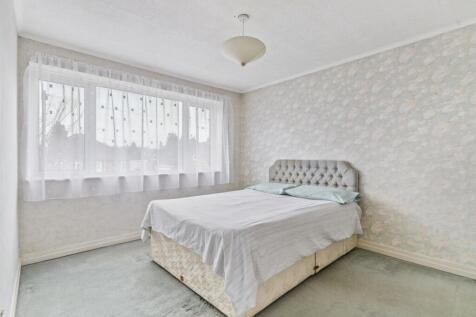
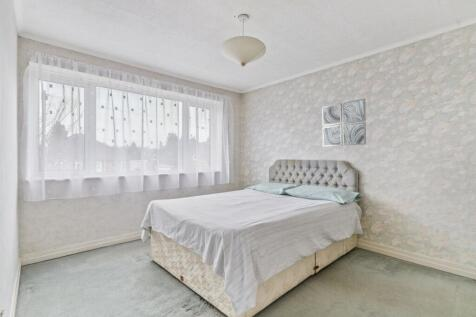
+ wall art [321,98,367,148]
